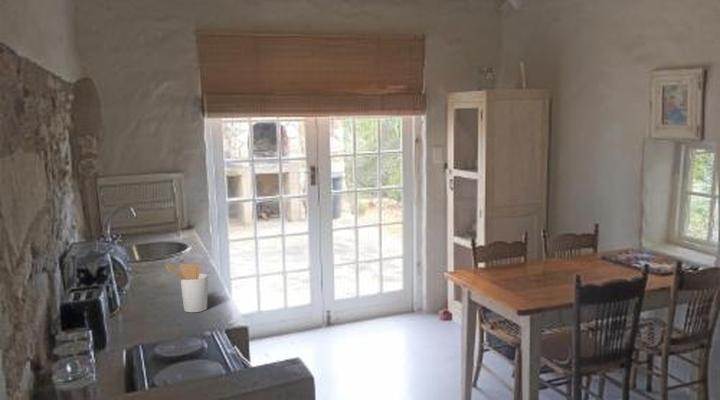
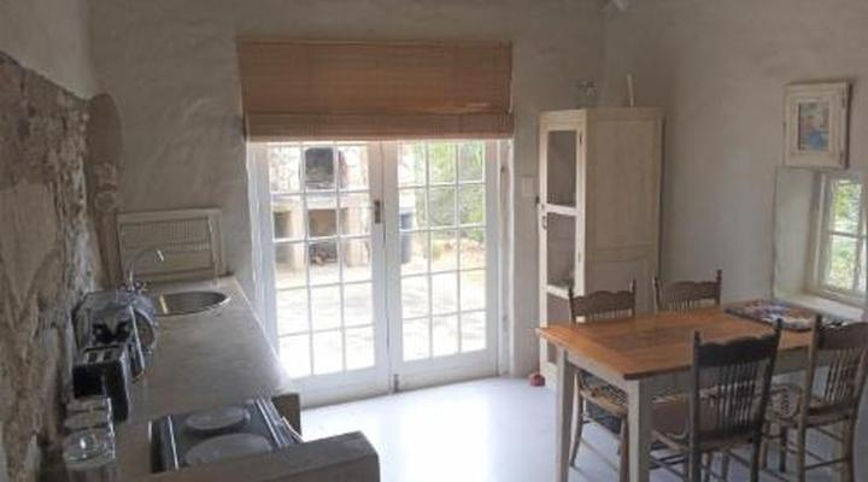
- utensil holder [165,263,209,313]
